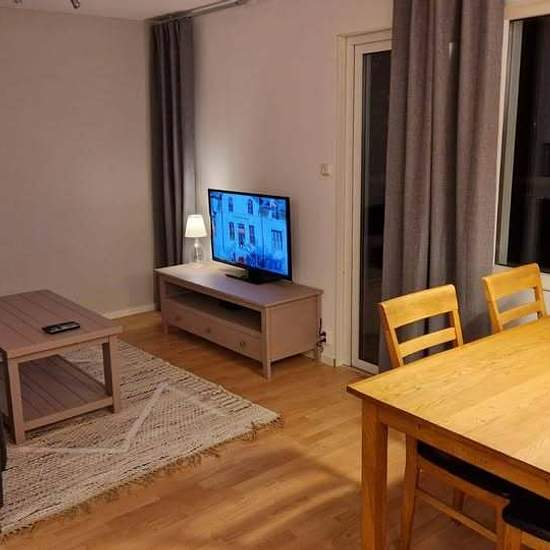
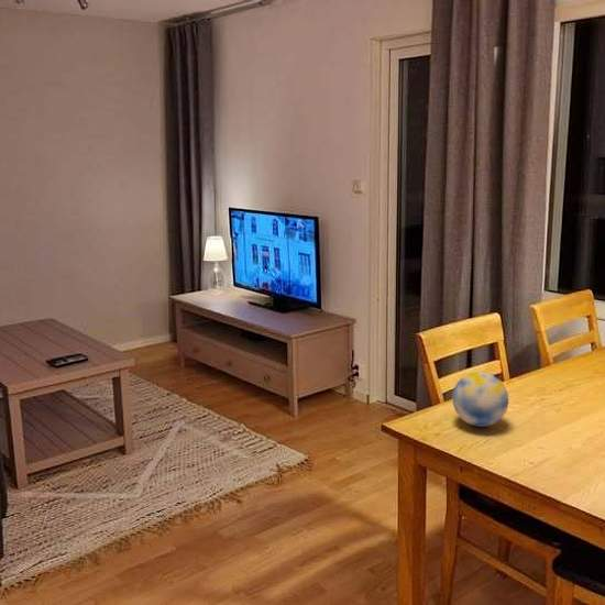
+ decorative ball [451,371,509,428]
